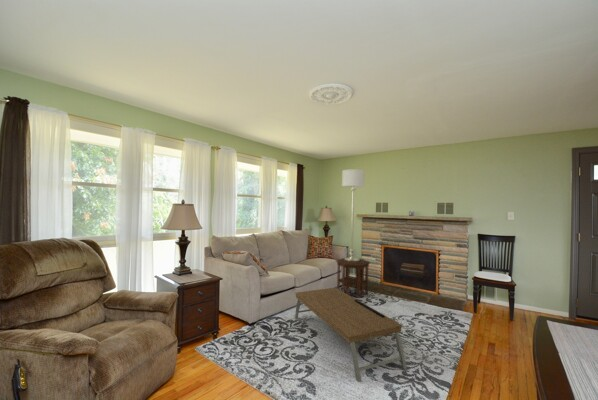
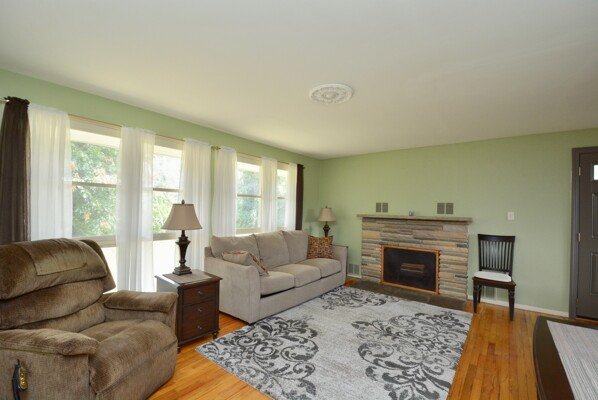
- lamp [341,168,365,262]
- coffee table [294,287,408,383]
- side table [335,257,372,299]
